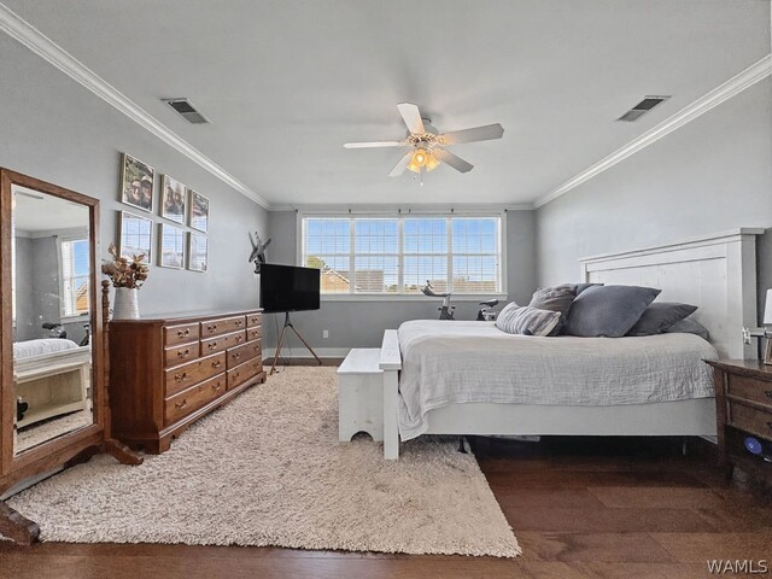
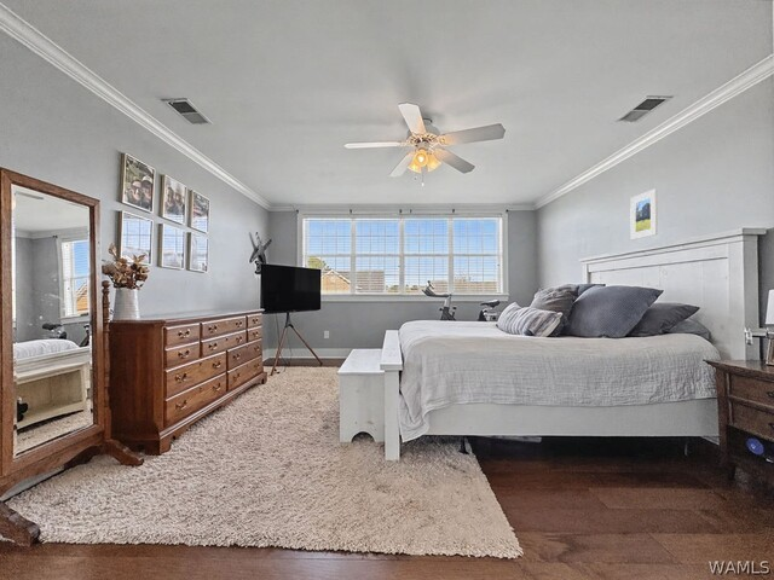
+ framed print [629,188,659,240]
